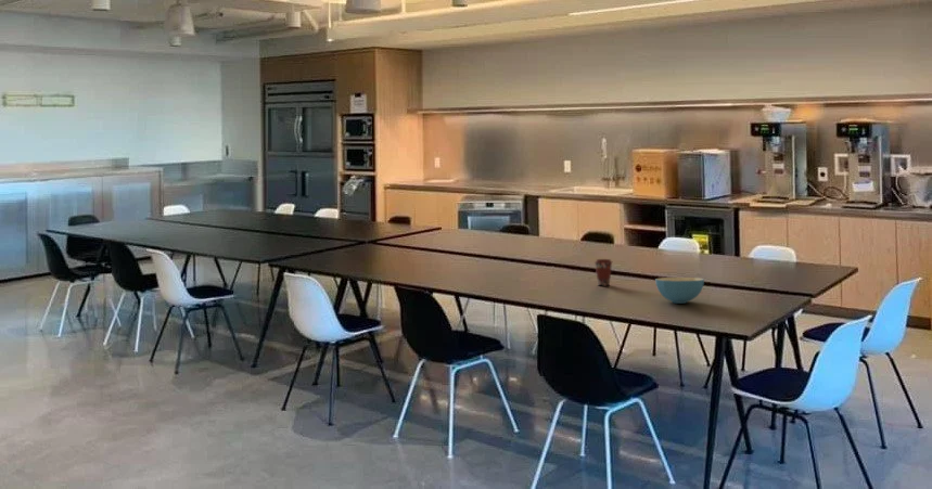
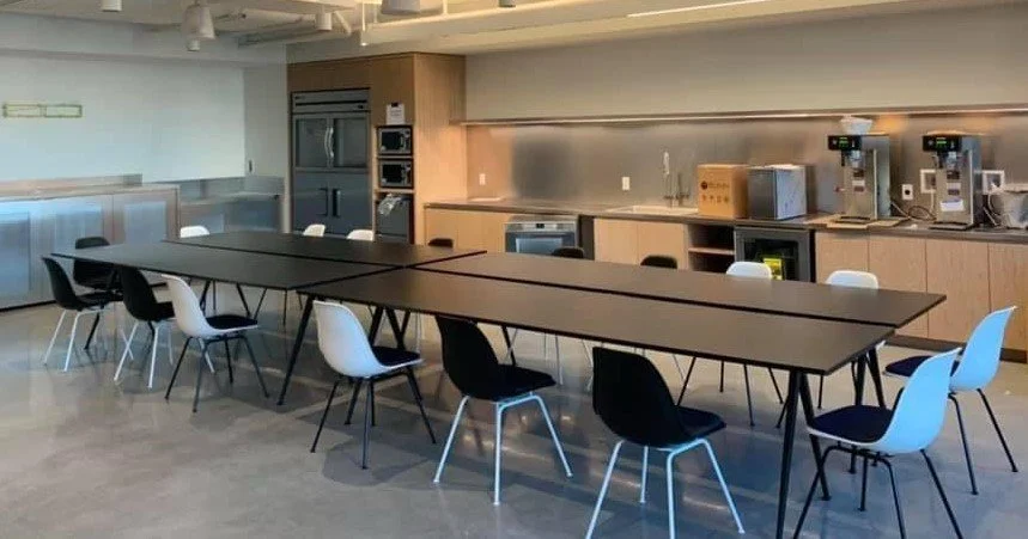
- cereal bowl [654,276,705,305]
- coffee cup [593,258,613,286]
